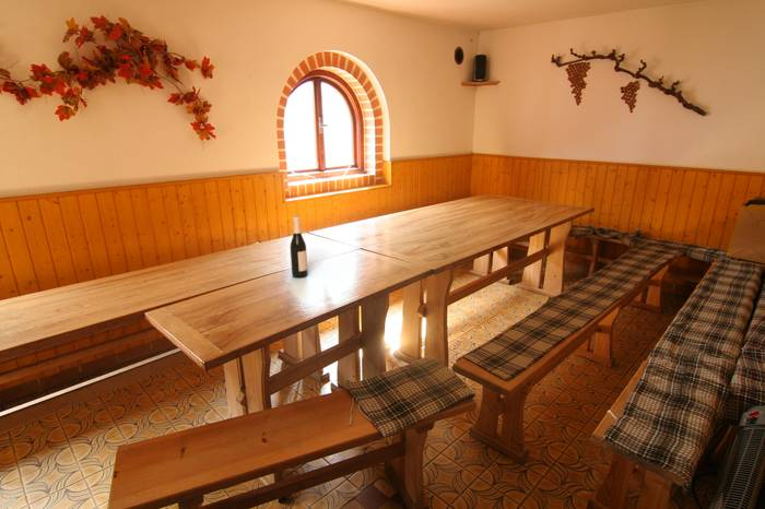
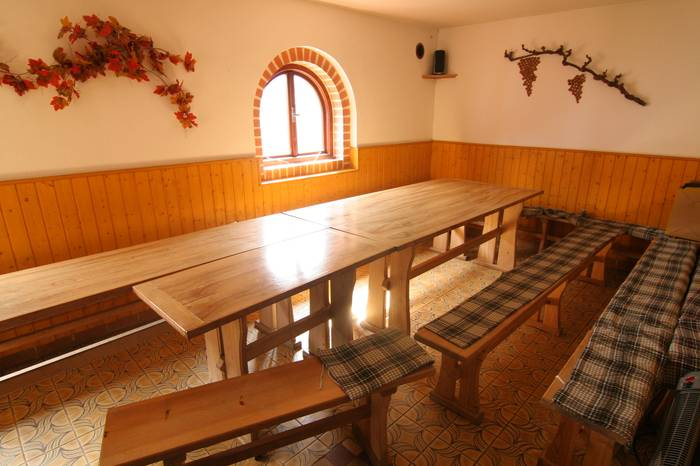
- wine bottle [289,214,309,279]
